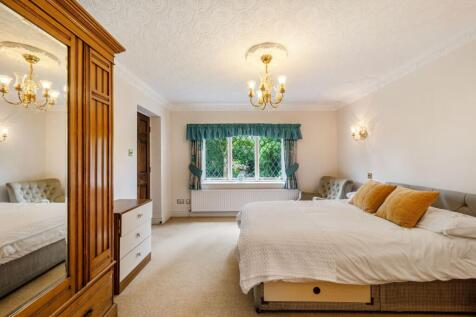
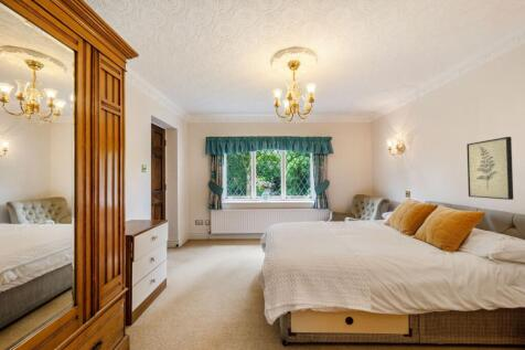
+ wall art [465,136,514,201]
